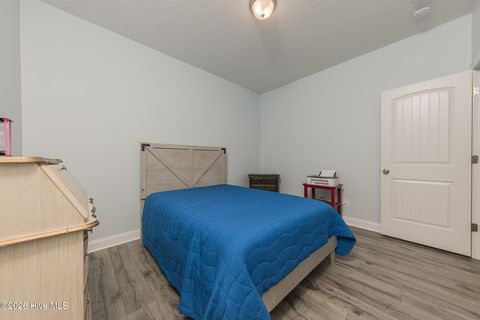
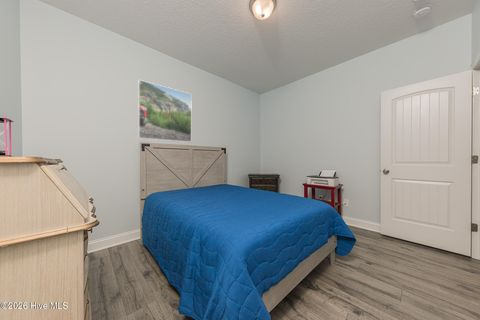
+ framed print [137,79,193,143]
